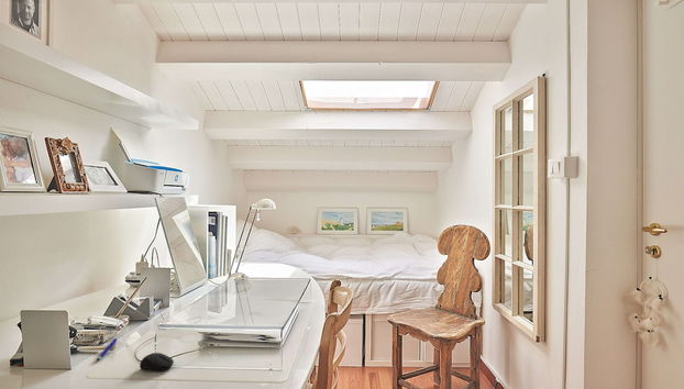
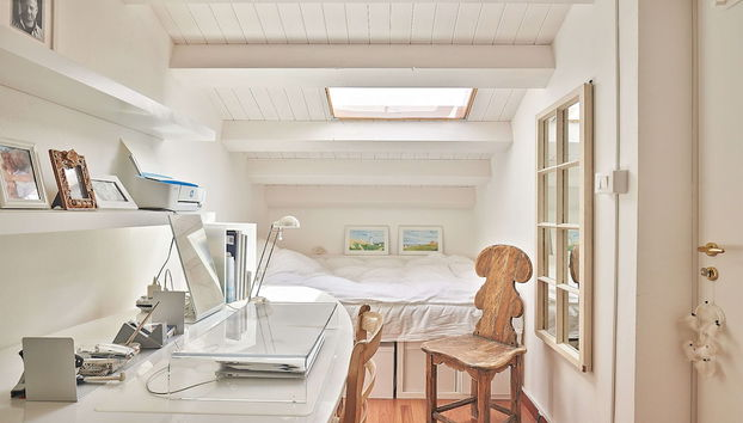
- pen [96,337,118,363]
- computer mouse [139,352,175,373]
